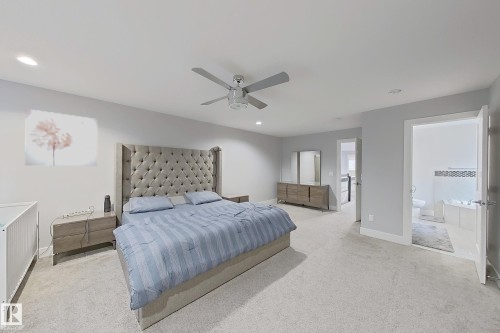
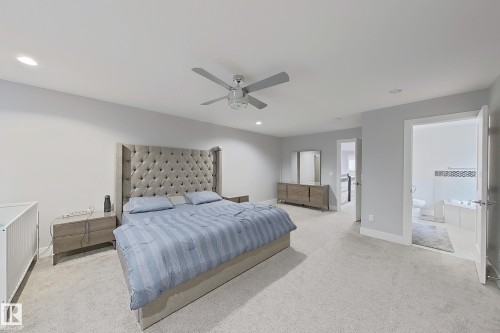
- wall art [24,108,98,167]
